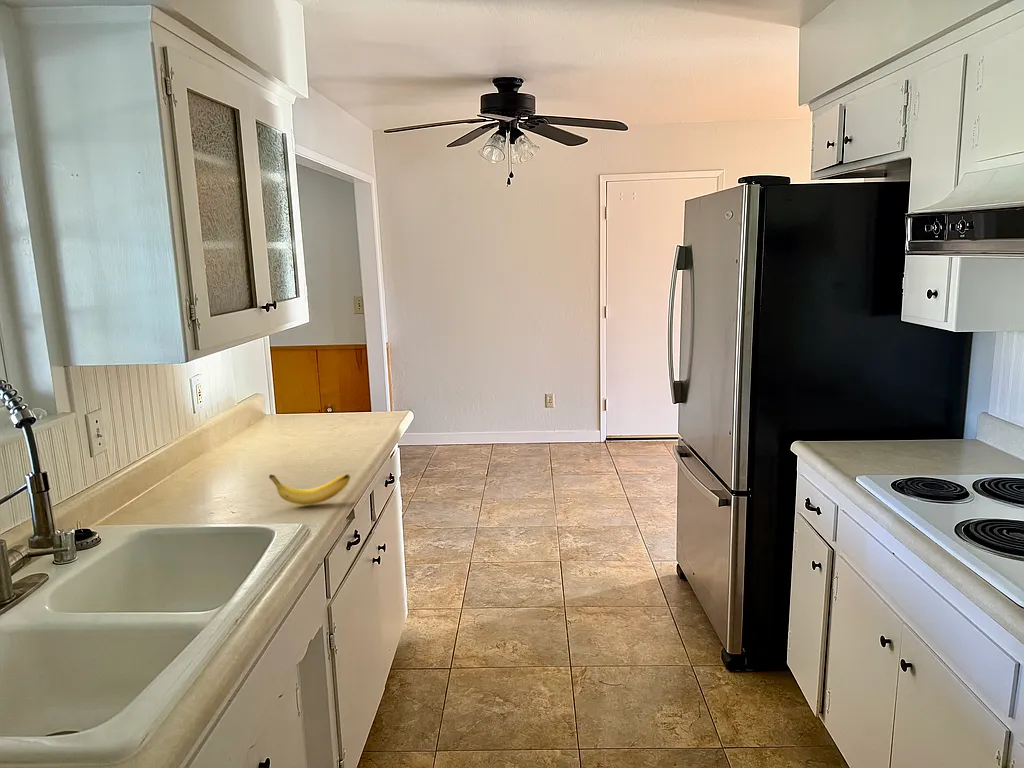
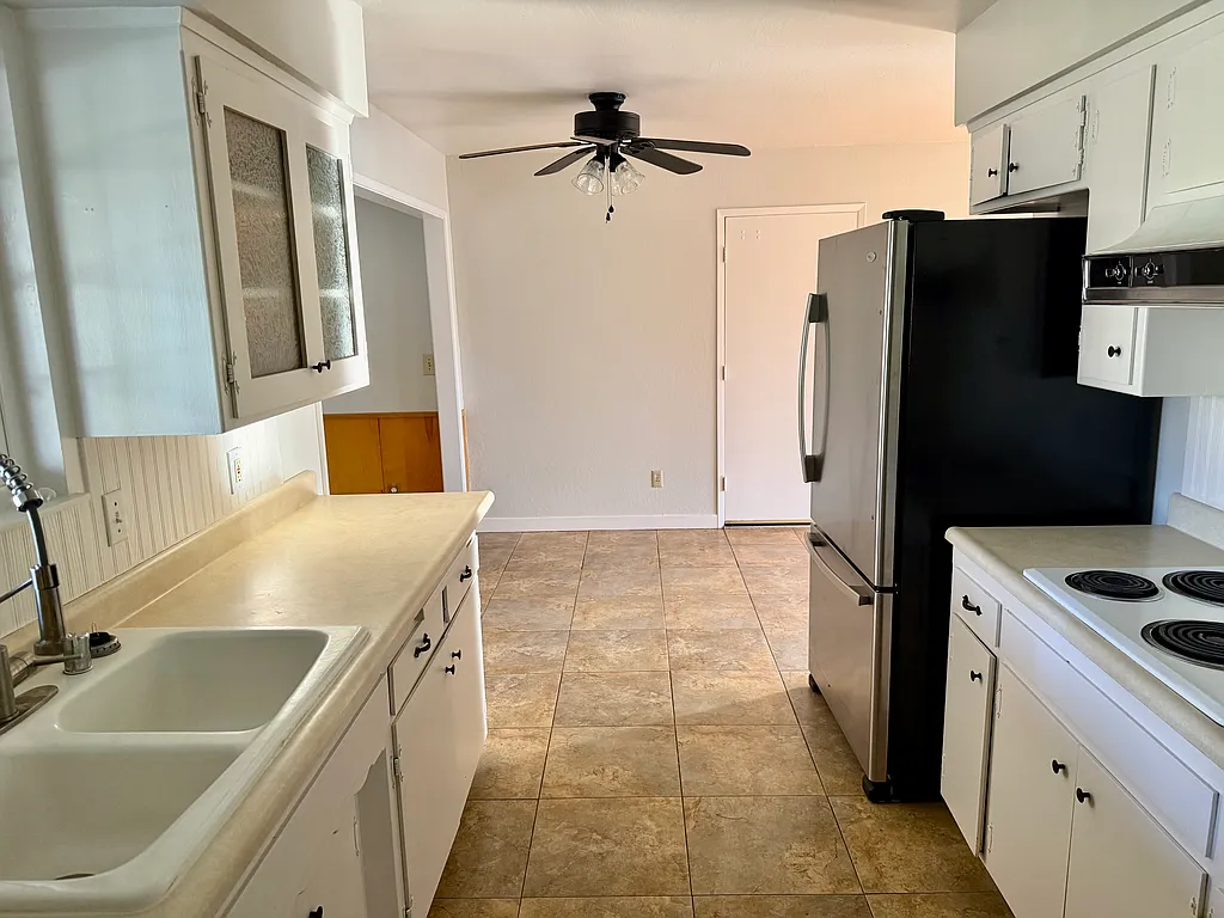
- banana [268,473,352,506]
